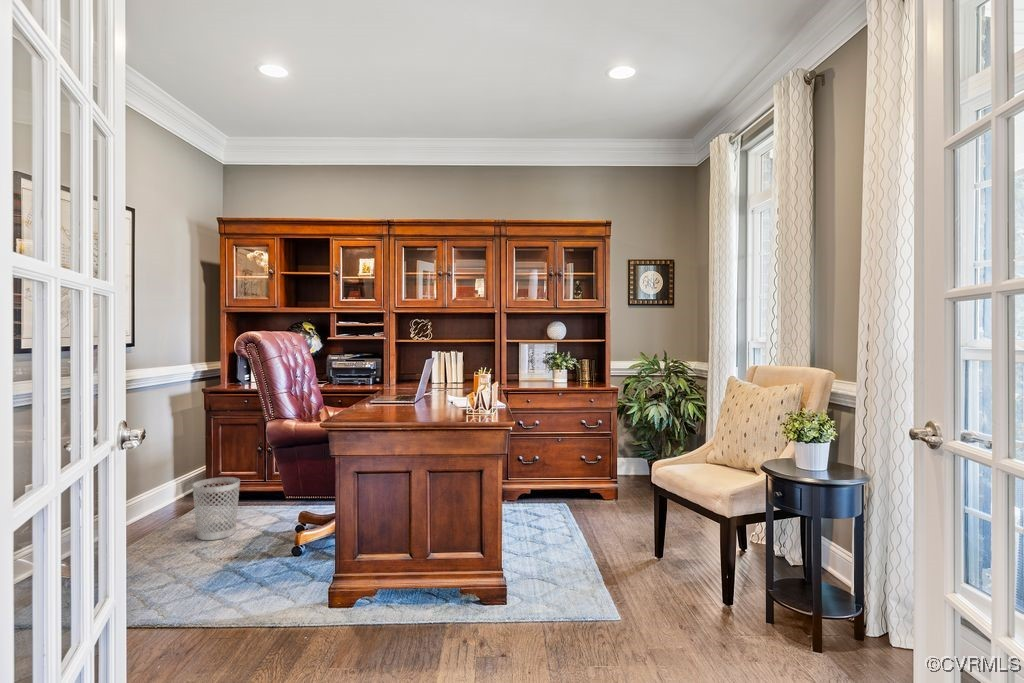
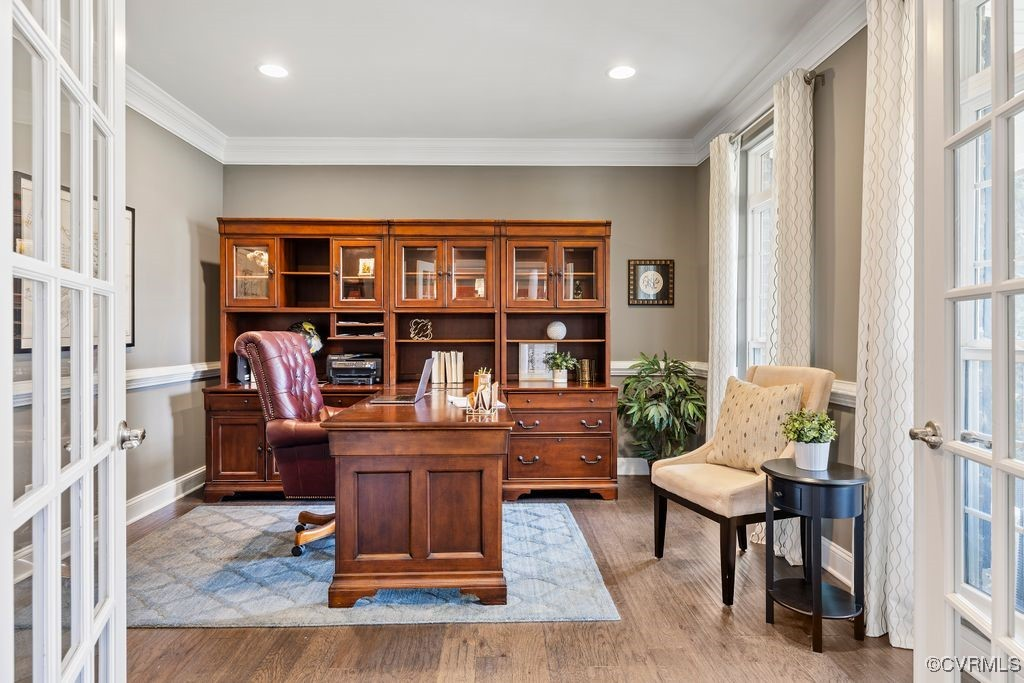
- wastebasket [191,476,241,541]
